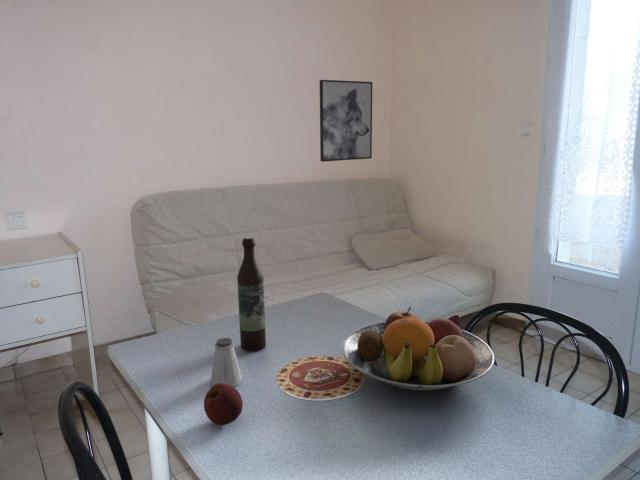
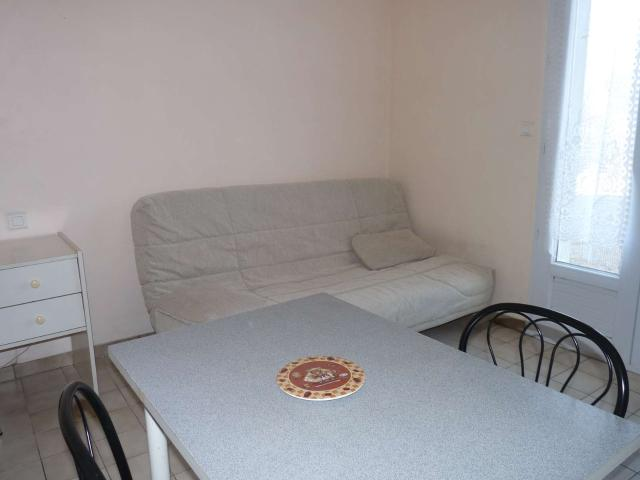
- wall art [319,79,373,163]
- apple [203,383,244,426]
- saltshaker [209,337,243,388]
- wine bottle [236,236,267,352]
- fruit bowl [341,306,495,391]
